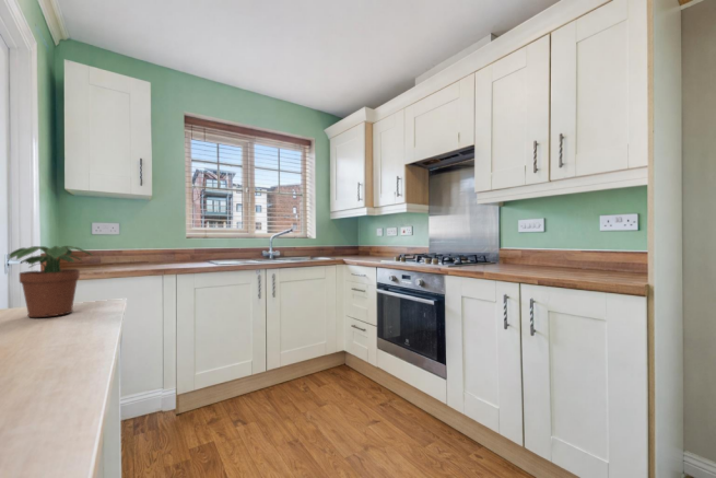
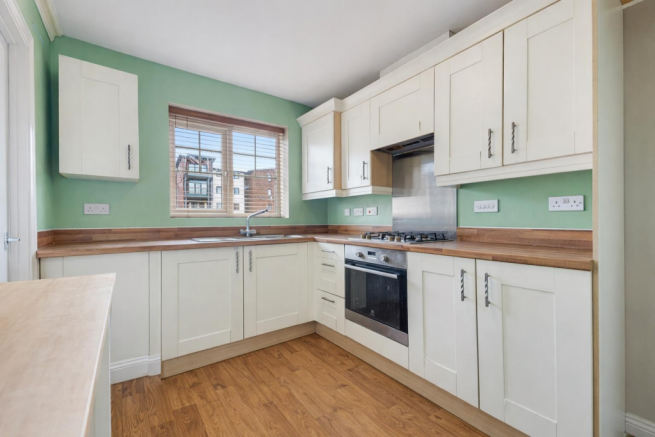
- potted plant [7,245,94,318]
